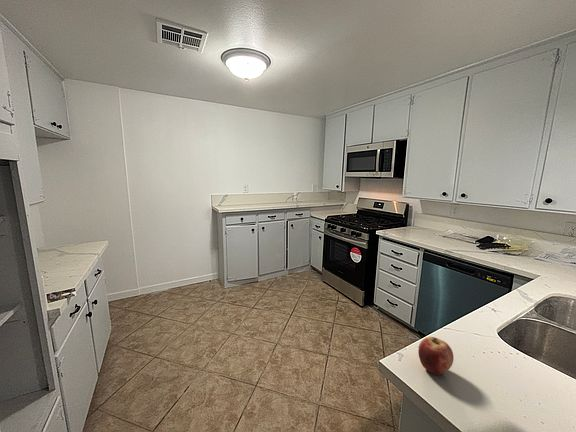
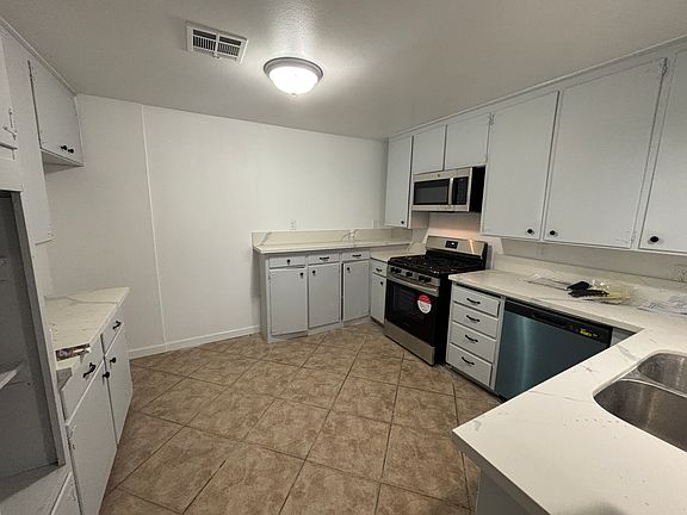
- apple [417,336,455,376]
